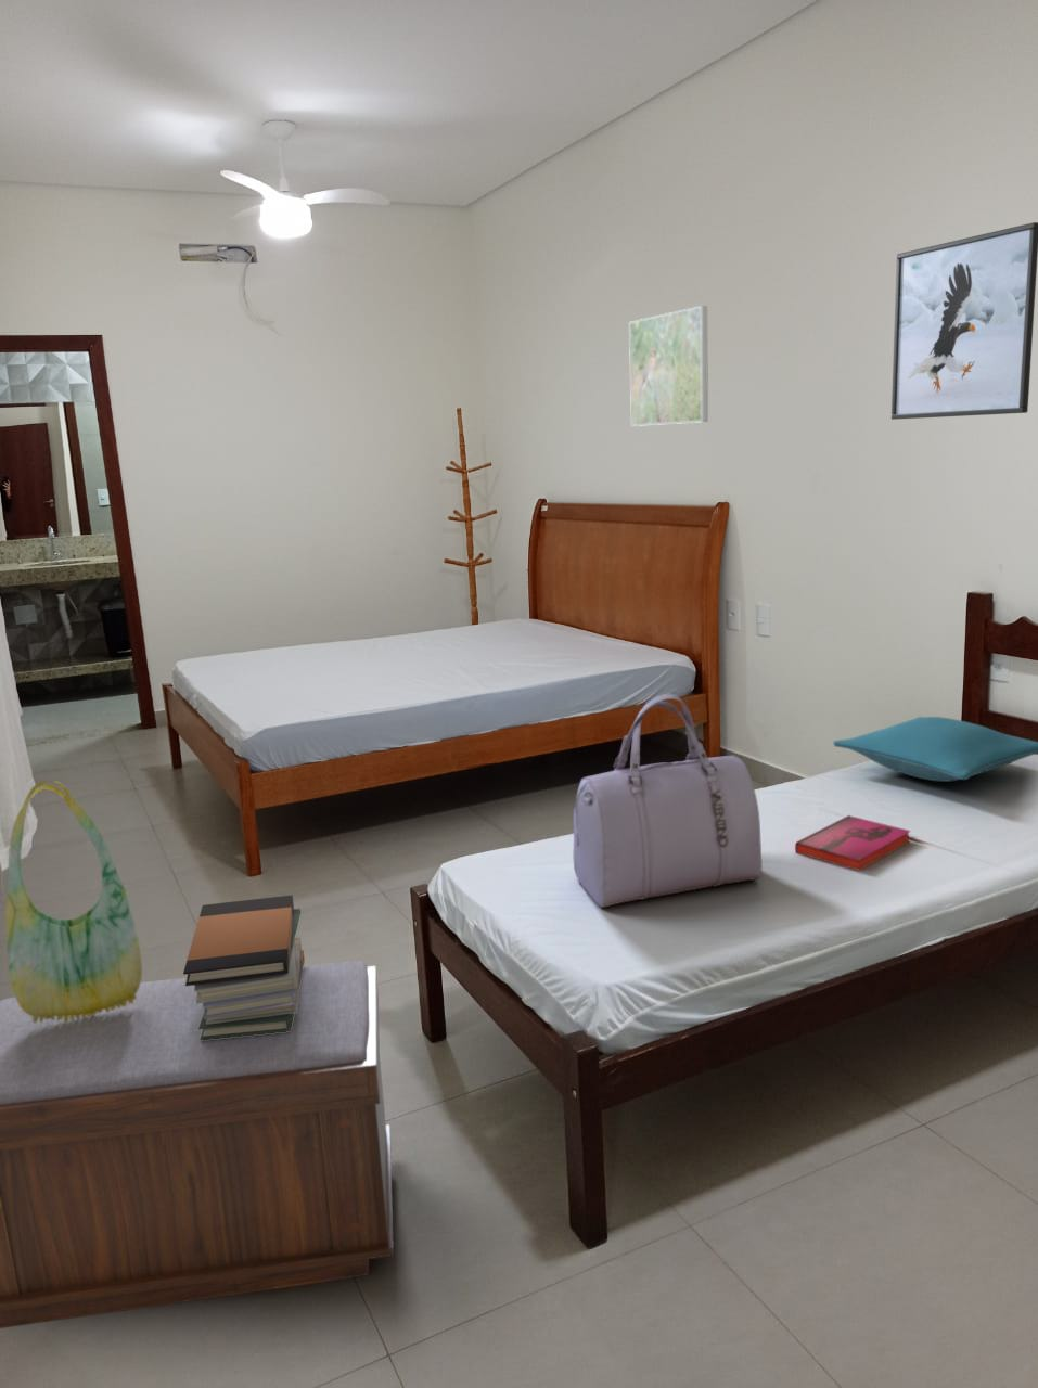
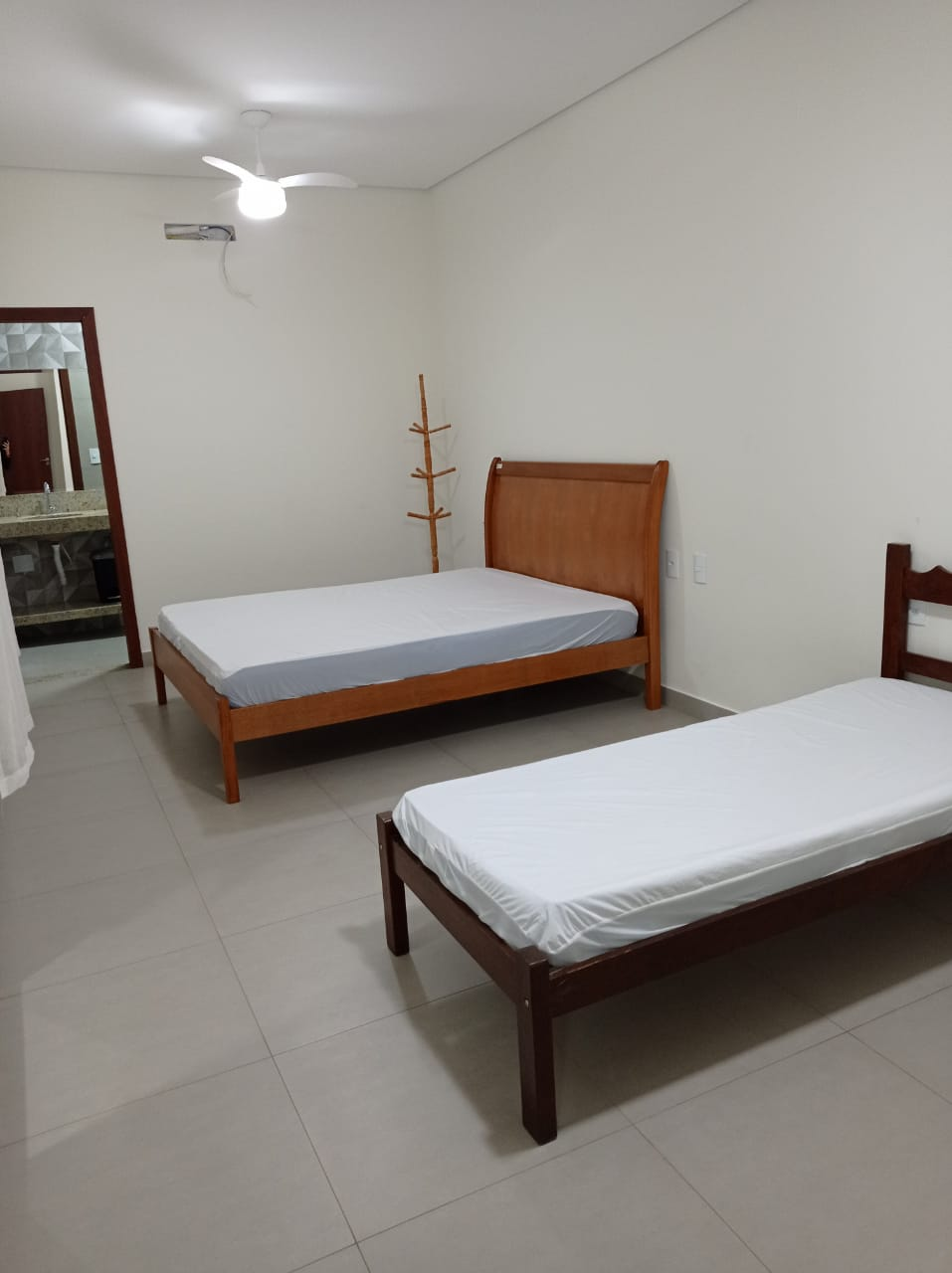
- pillow [832,715,1038,783]
- duffel bag [572,693,763,908]
- tote bag [4,779,143,1024]
- book stack [182,893,306,1040]
- bench [0,959,395,1329]
- hardback book [794,814,913,872]
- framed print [628,304,710,427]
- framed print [891,221,1038,421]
